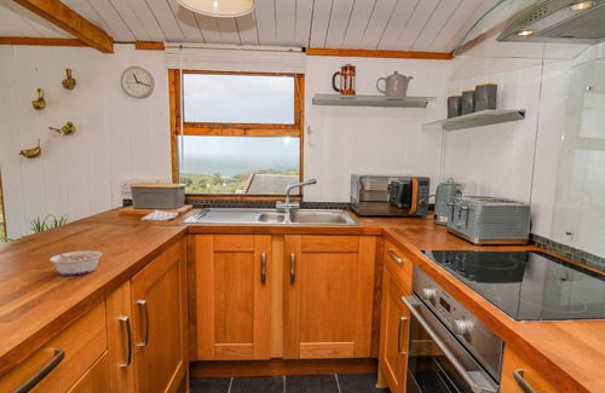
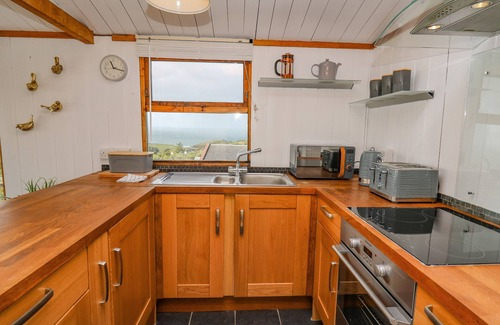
- legume [48,249,104,277]
